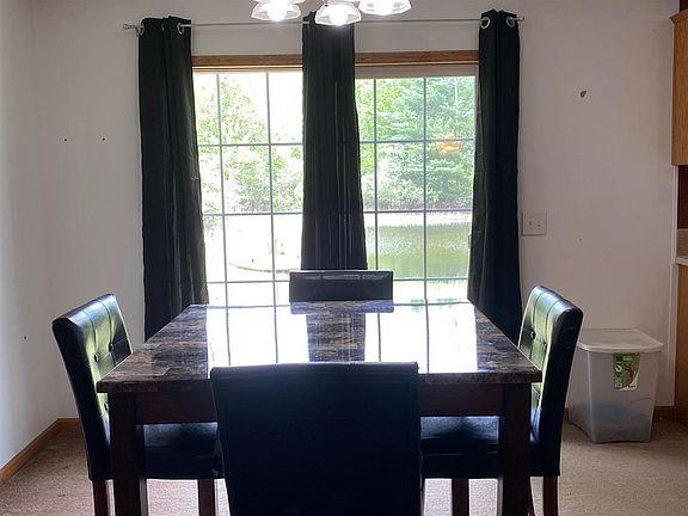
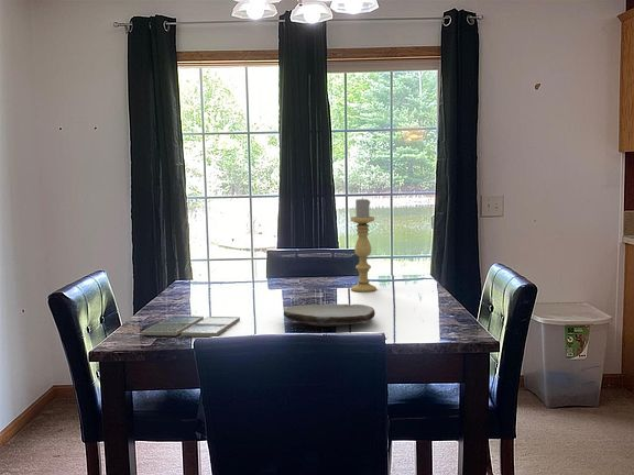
+ candle holder [350,196,378,292]
+ plate [283,303,376,328]
+ drink coaster [141,314,241,338]
